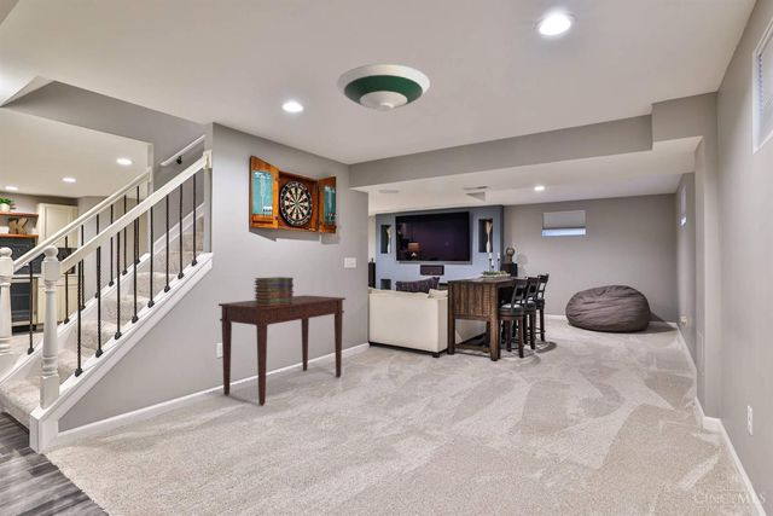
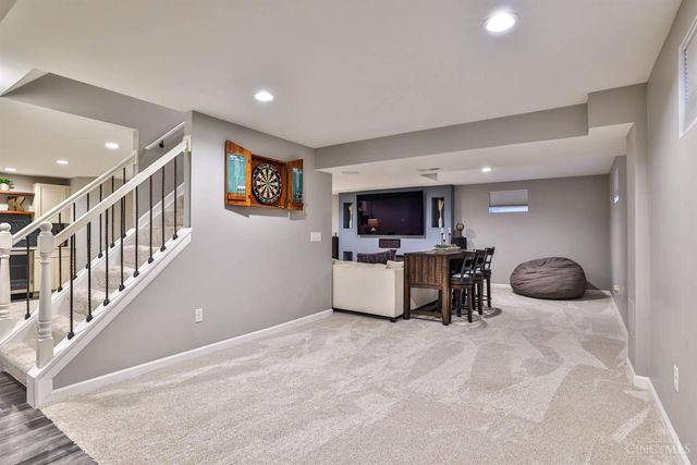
- book stack [252,276,295,306]
- desk [217,295,347,406]
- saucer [336,63,431,112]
